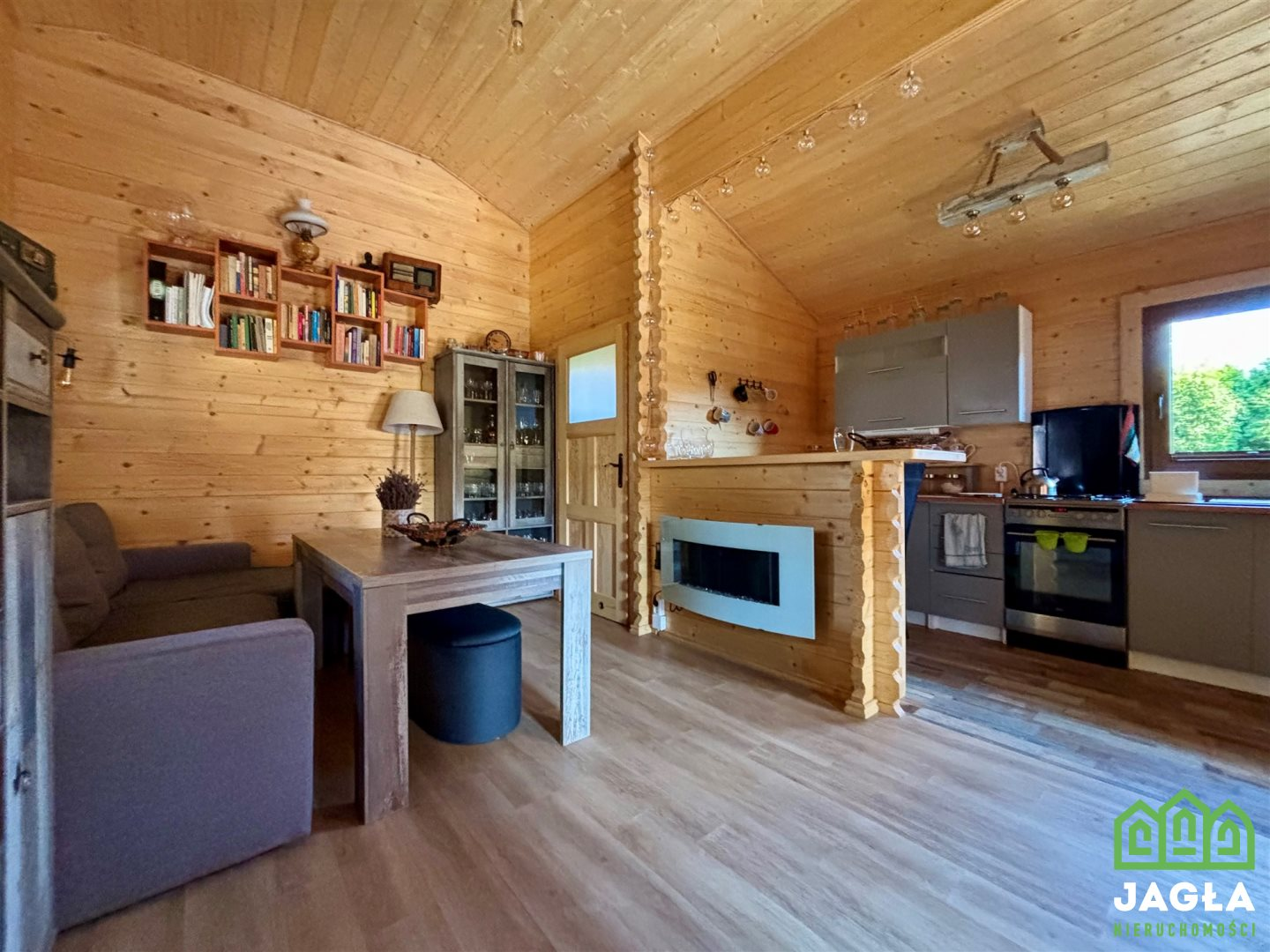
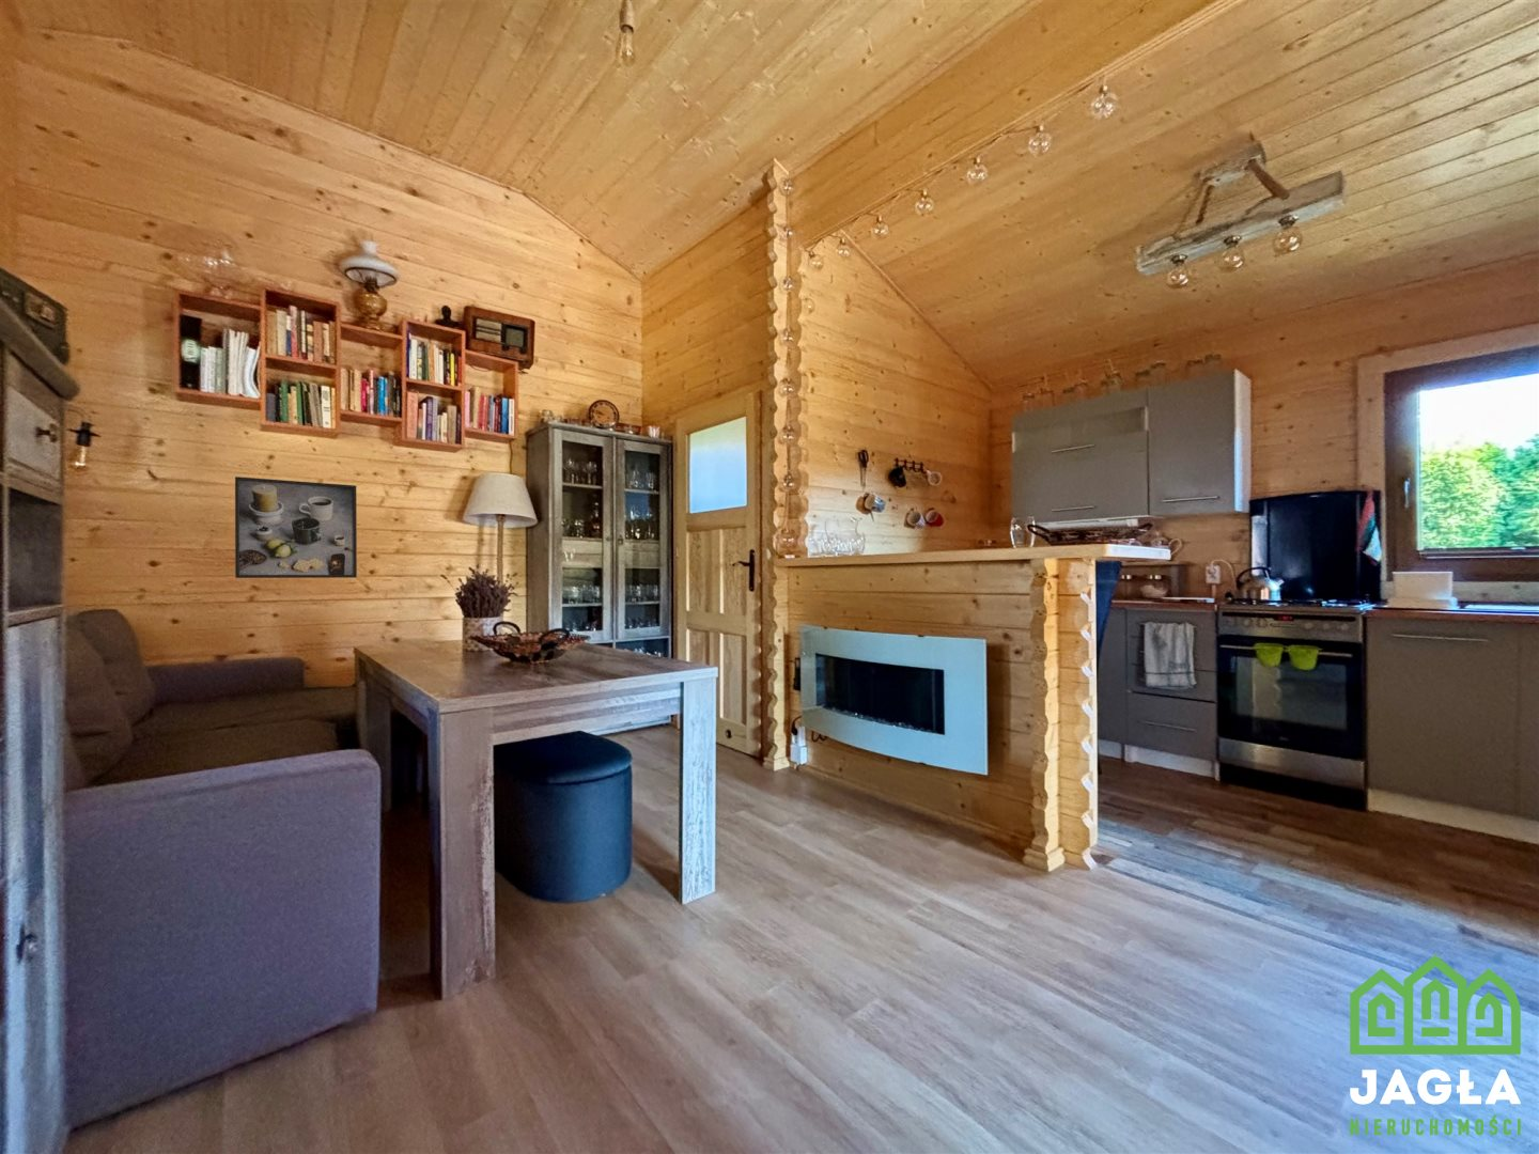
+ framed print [234,475,357,579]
